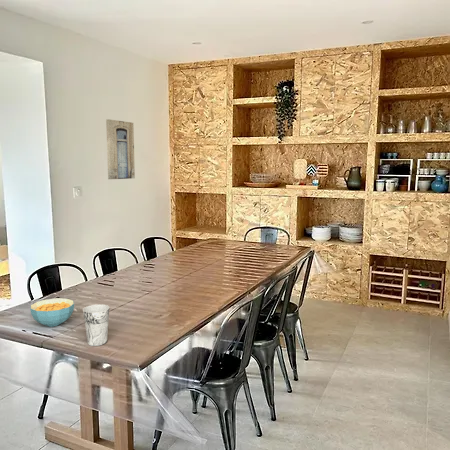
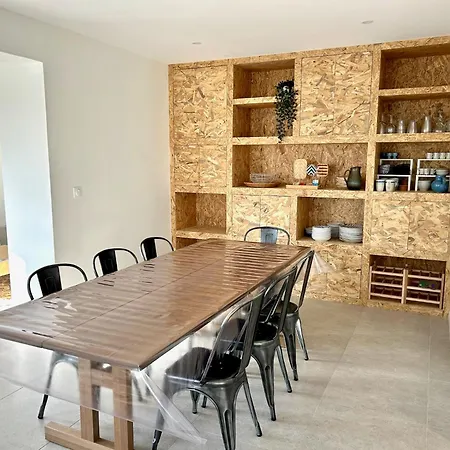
- cup [82,303,110,347]
- wall art [105,118,136,180]
- cereal bowl [29,297,75,328]
